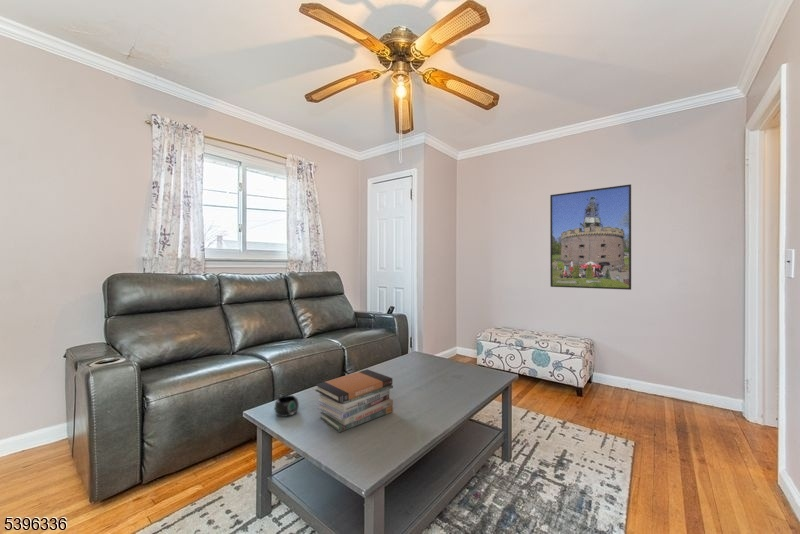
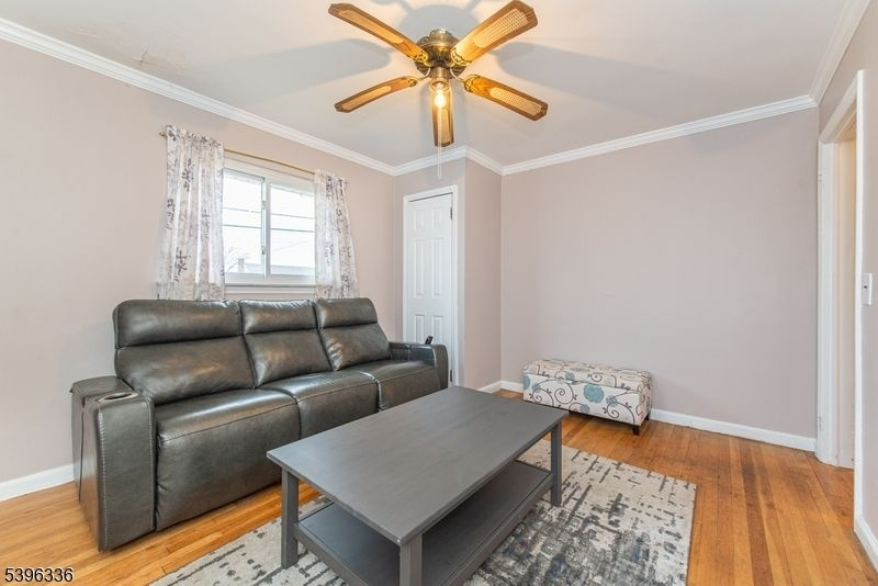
- book stack [314,368,394,433]
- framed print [549,183,632,291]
- mug [274,394,300,418]
